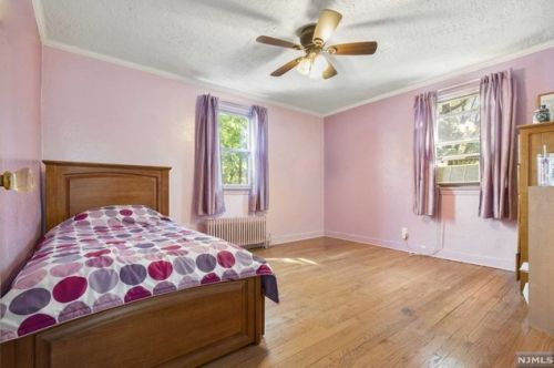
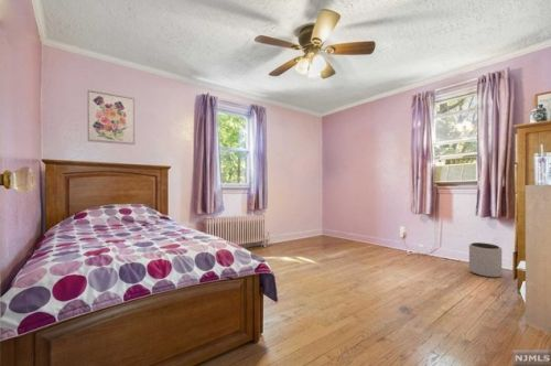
+ wall art [86,89,136,146]
+ plant pot [468,241,503,279]
